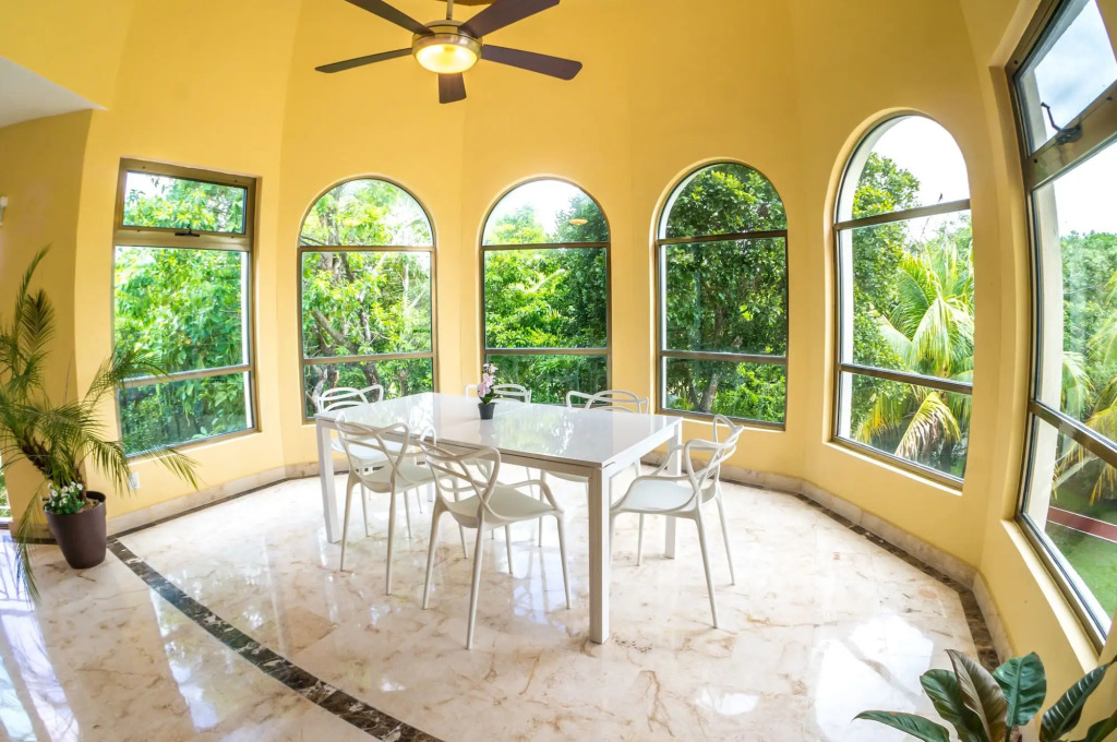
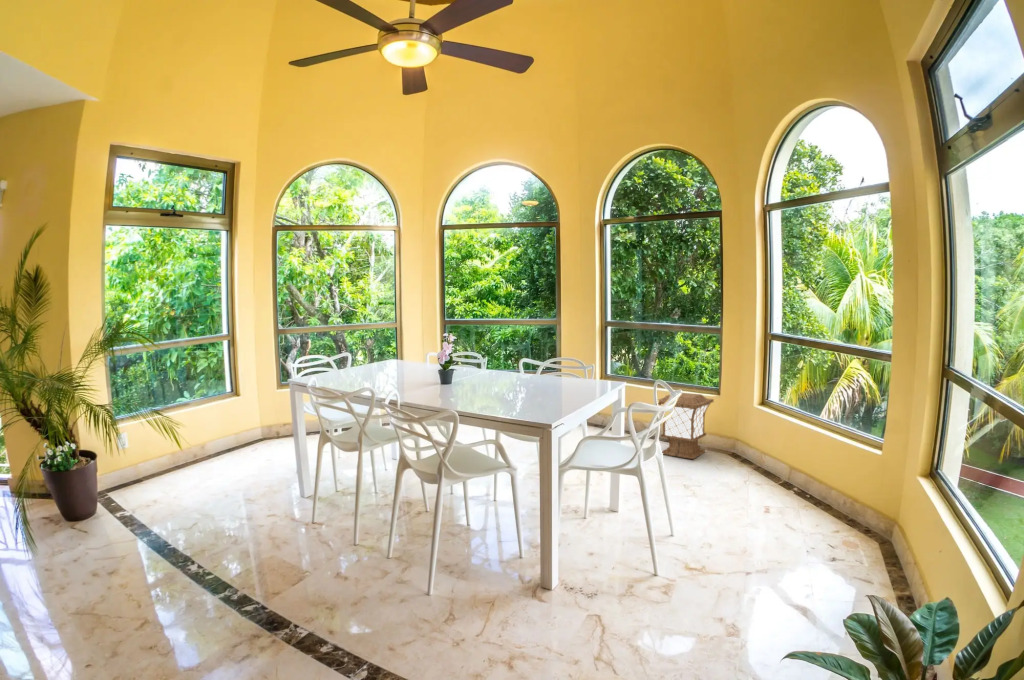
+ lantern [657,392,715,460]
